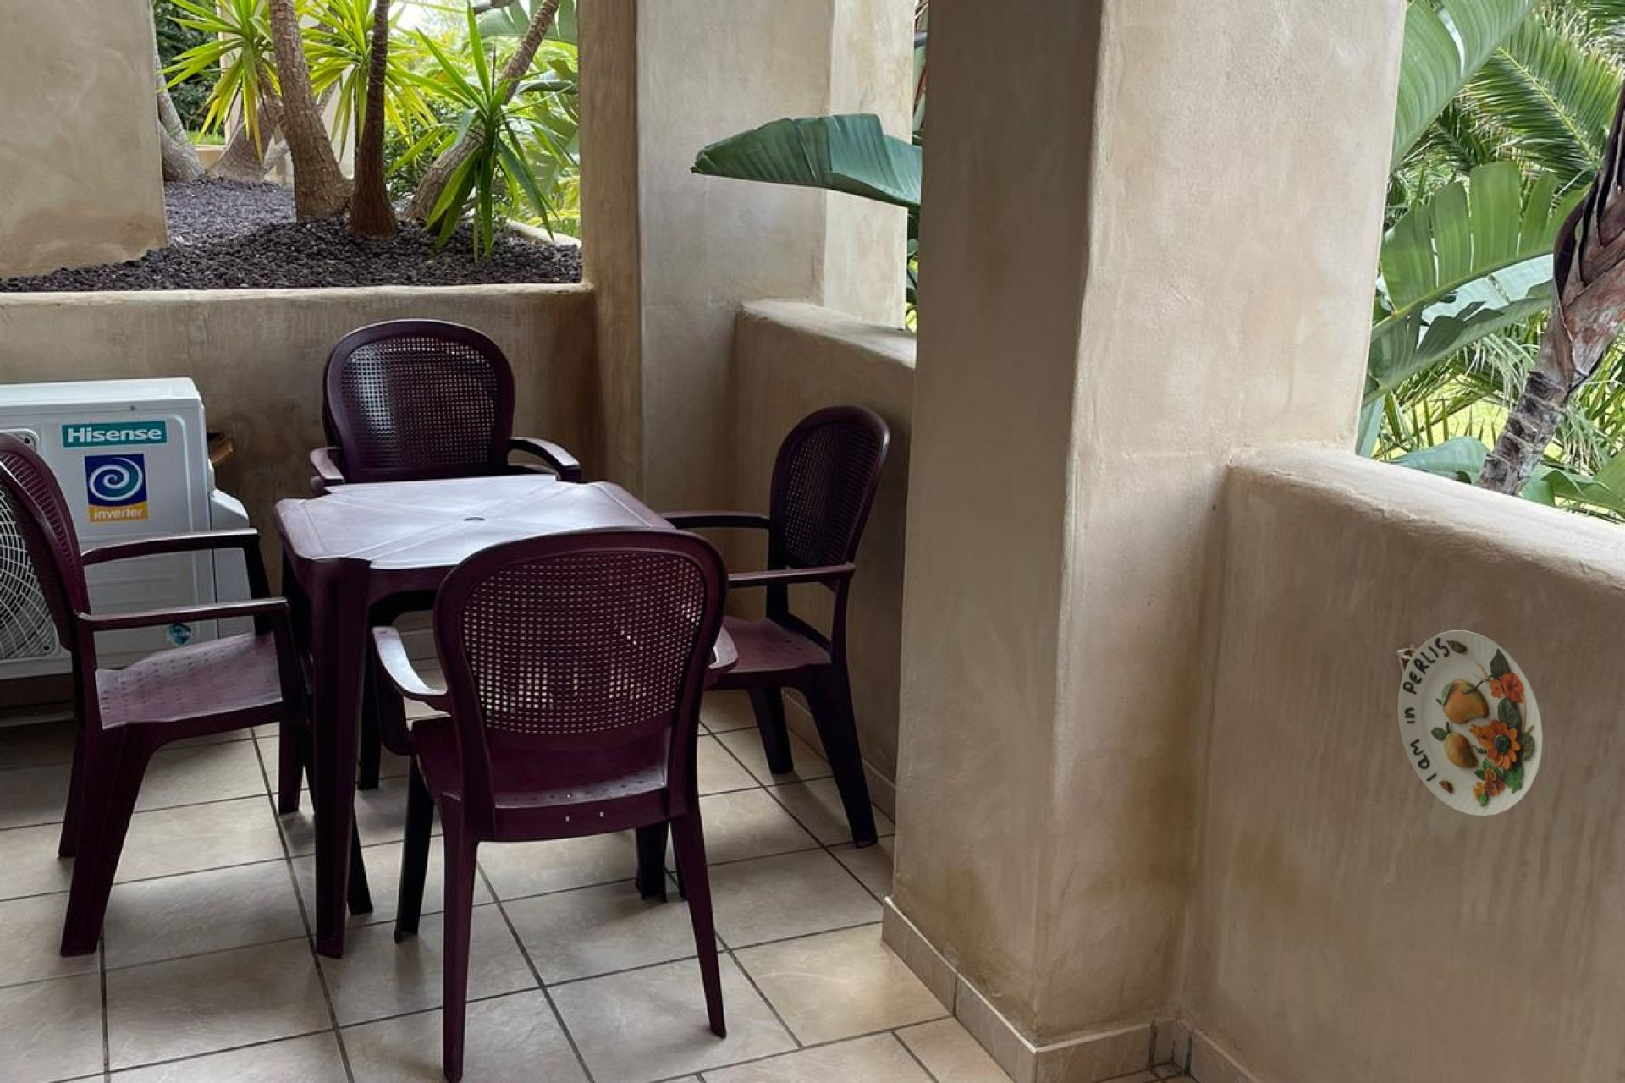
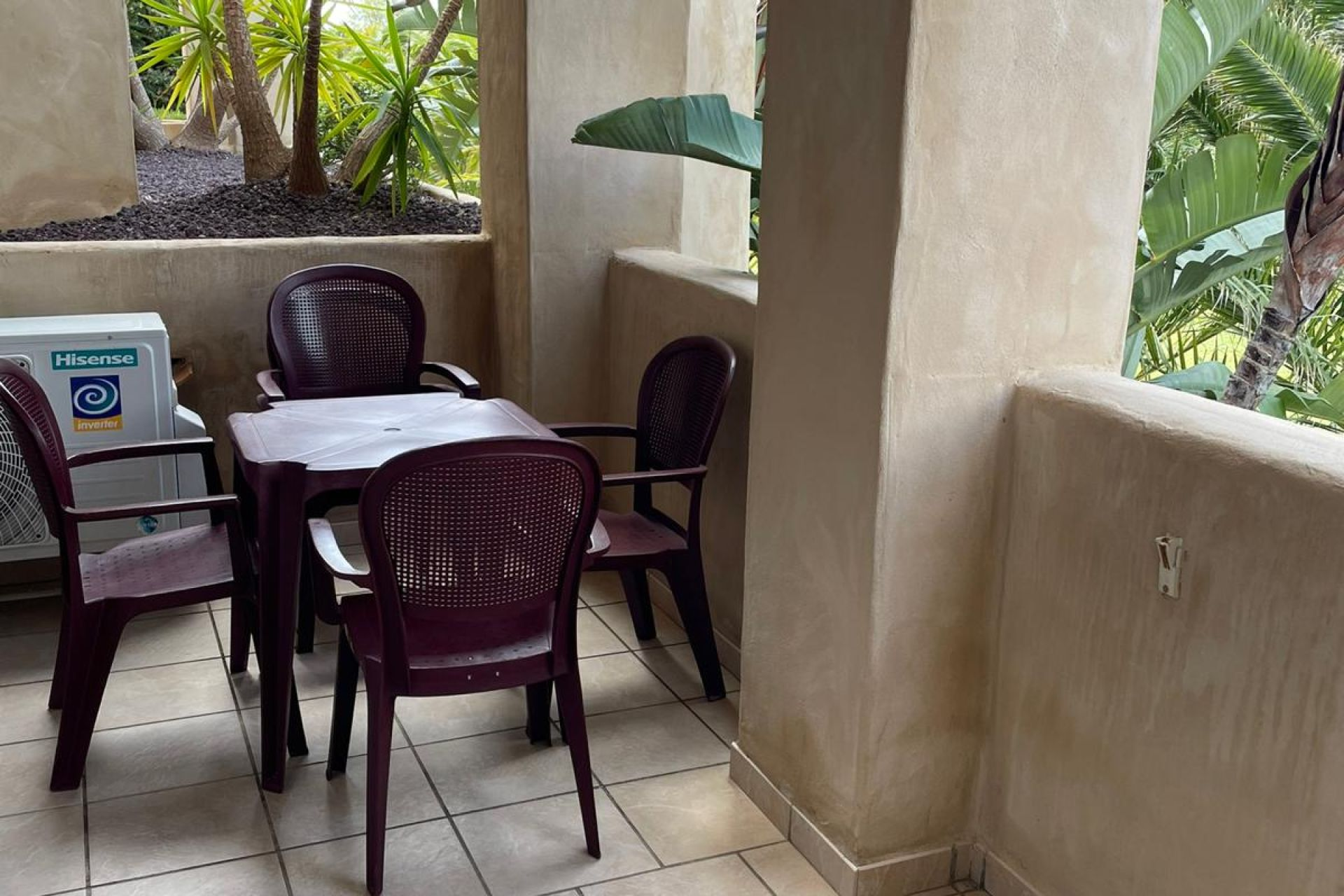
- decorative plate [1398,630,1544,816]
